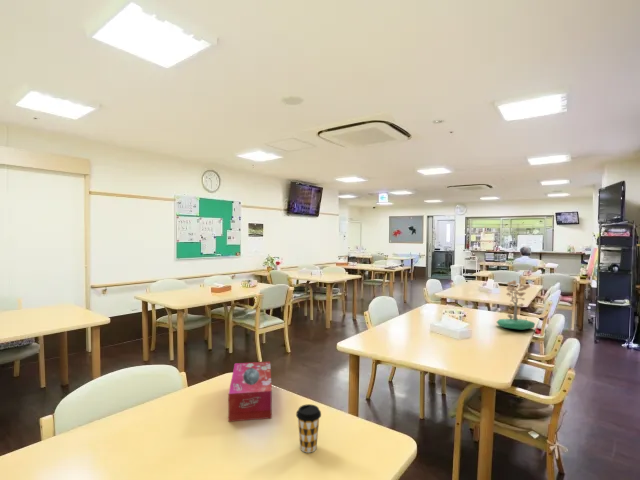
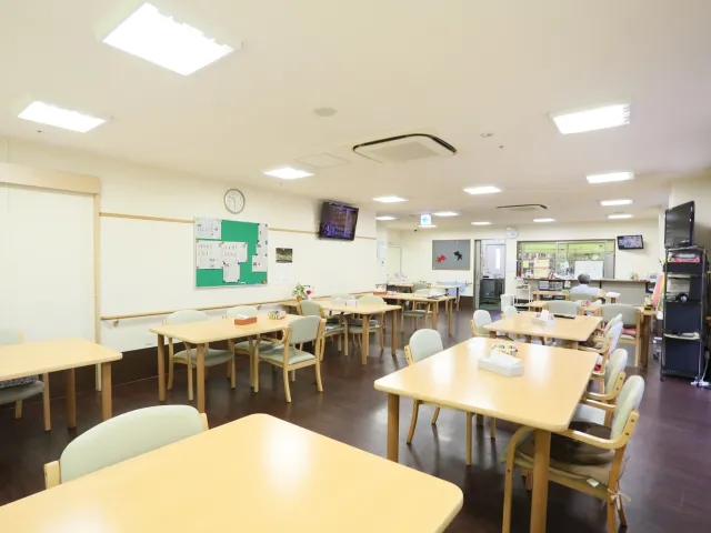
- coffee cup [295,403,322,454]
- tissue box [227,361,273,423]
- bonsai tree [496,279,536,330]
